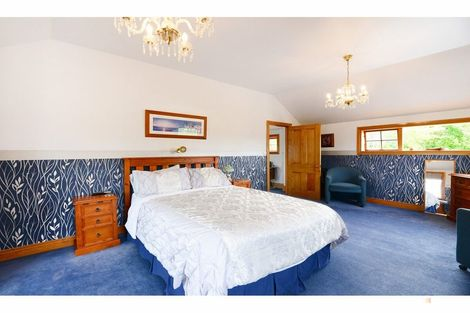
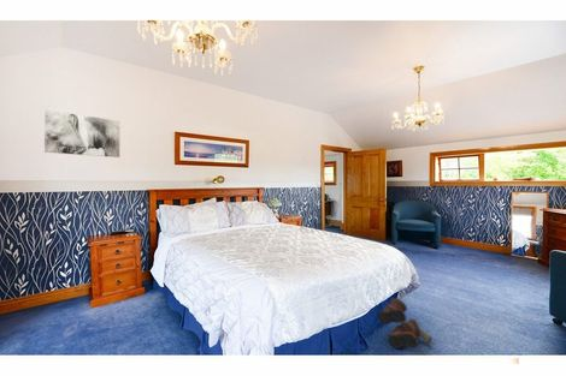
+ boots [376,297,434,350]
+ wall art [43,109,120,159]
